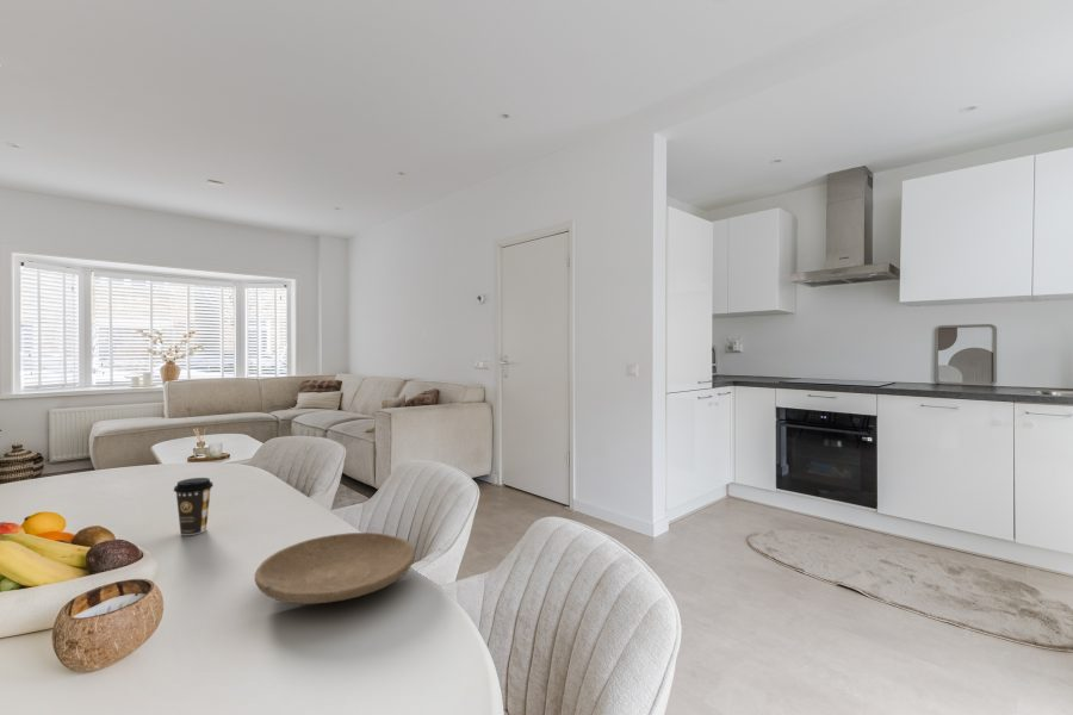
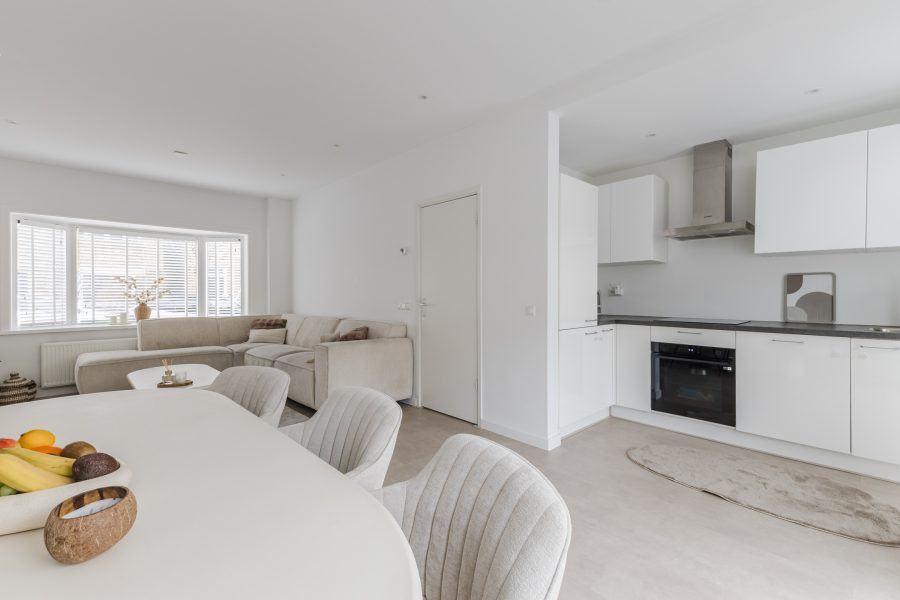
- coffee cup [173,477,215,536]
- plate [254,531,416,604]
